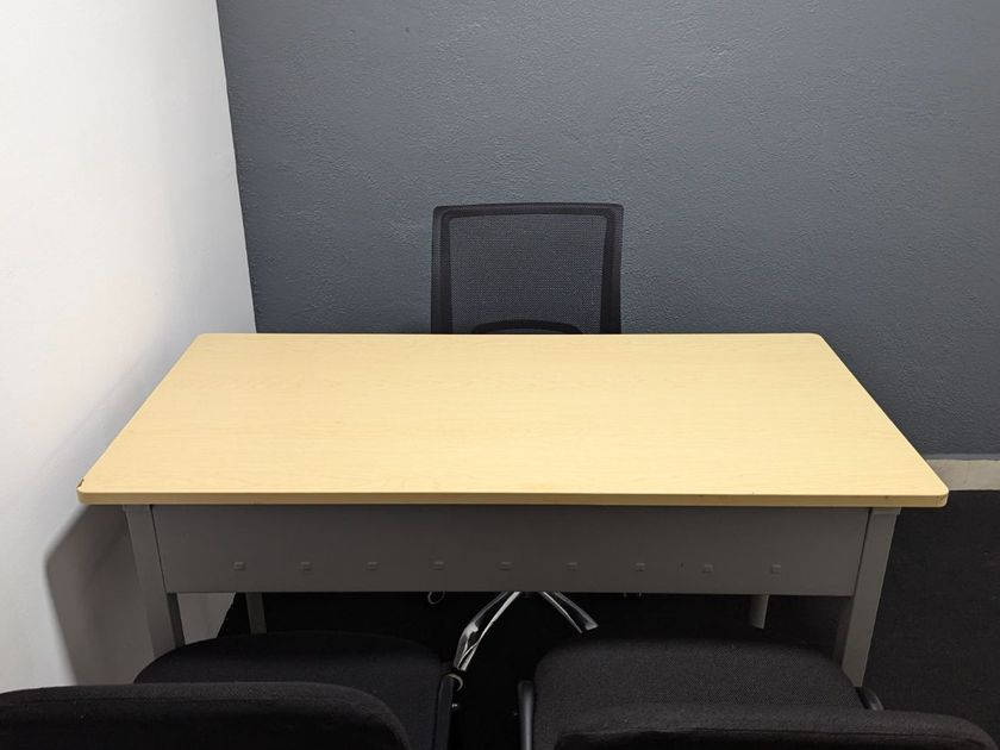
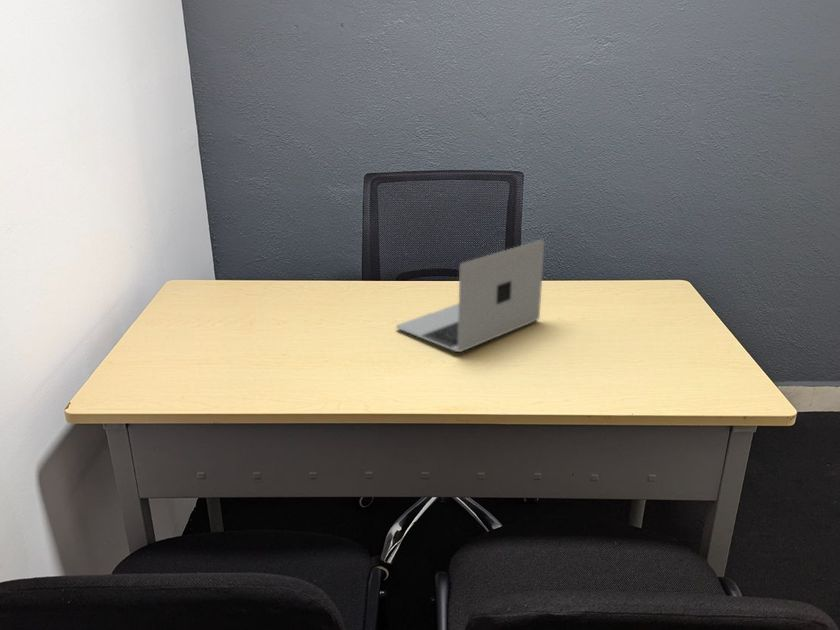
+ laptop [395,239,545,353]
